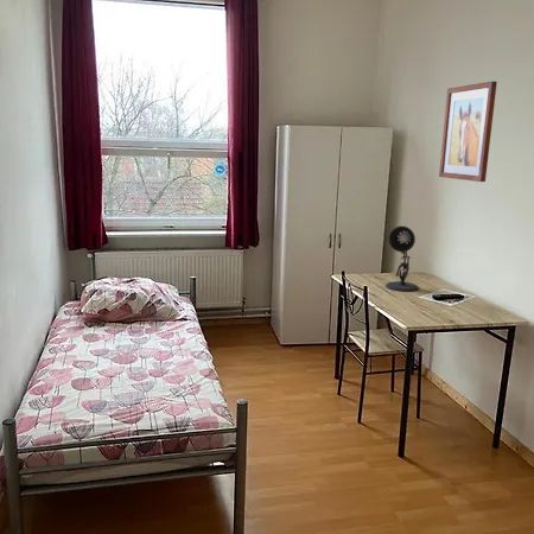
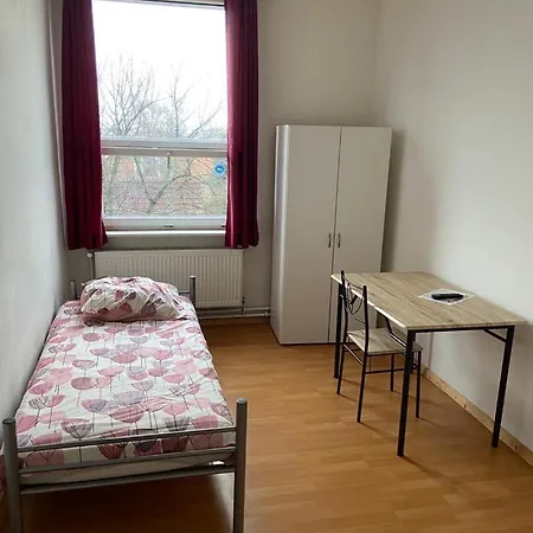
- desk lamp [384,224,420,292]
- wall art [438,81,498,183]
